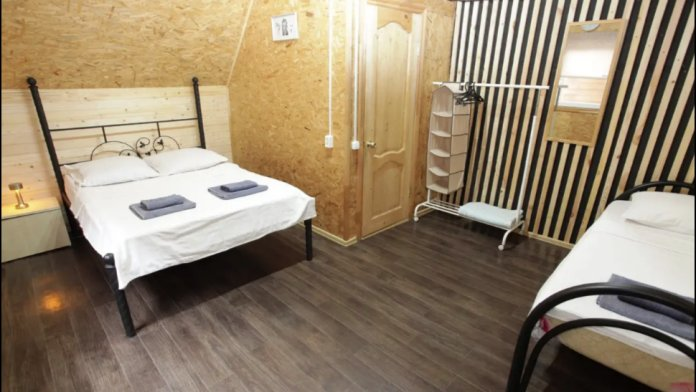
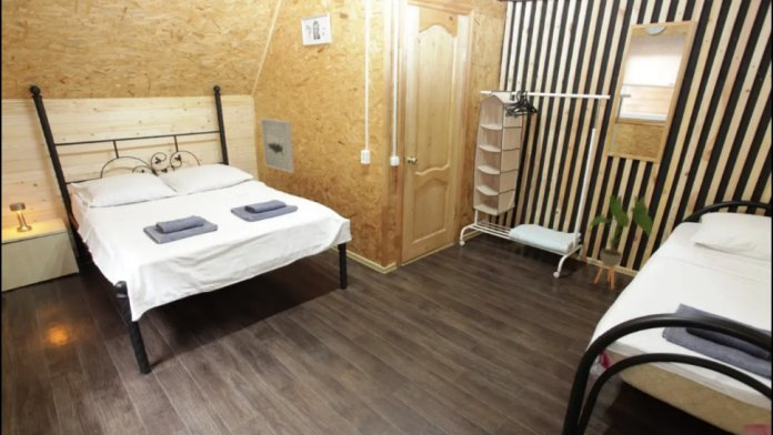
+ wall art [260,117,295,174]
+ house plant [586,194,653,290]
